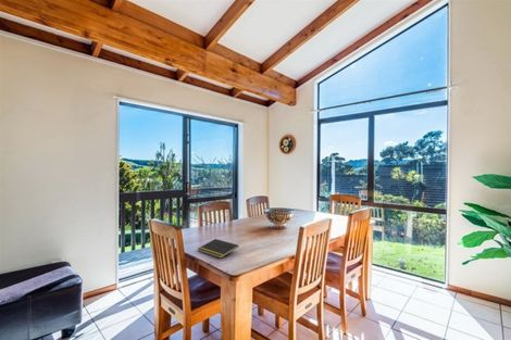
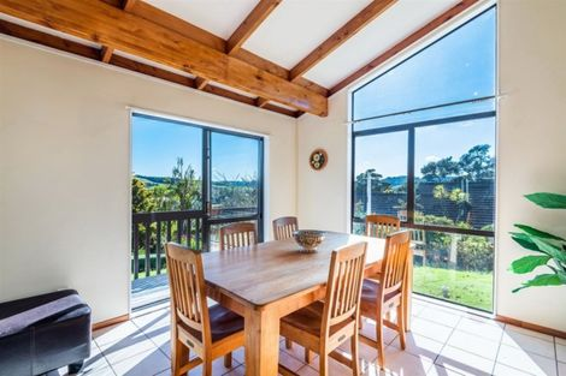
- notepad [197,238,240,260]
